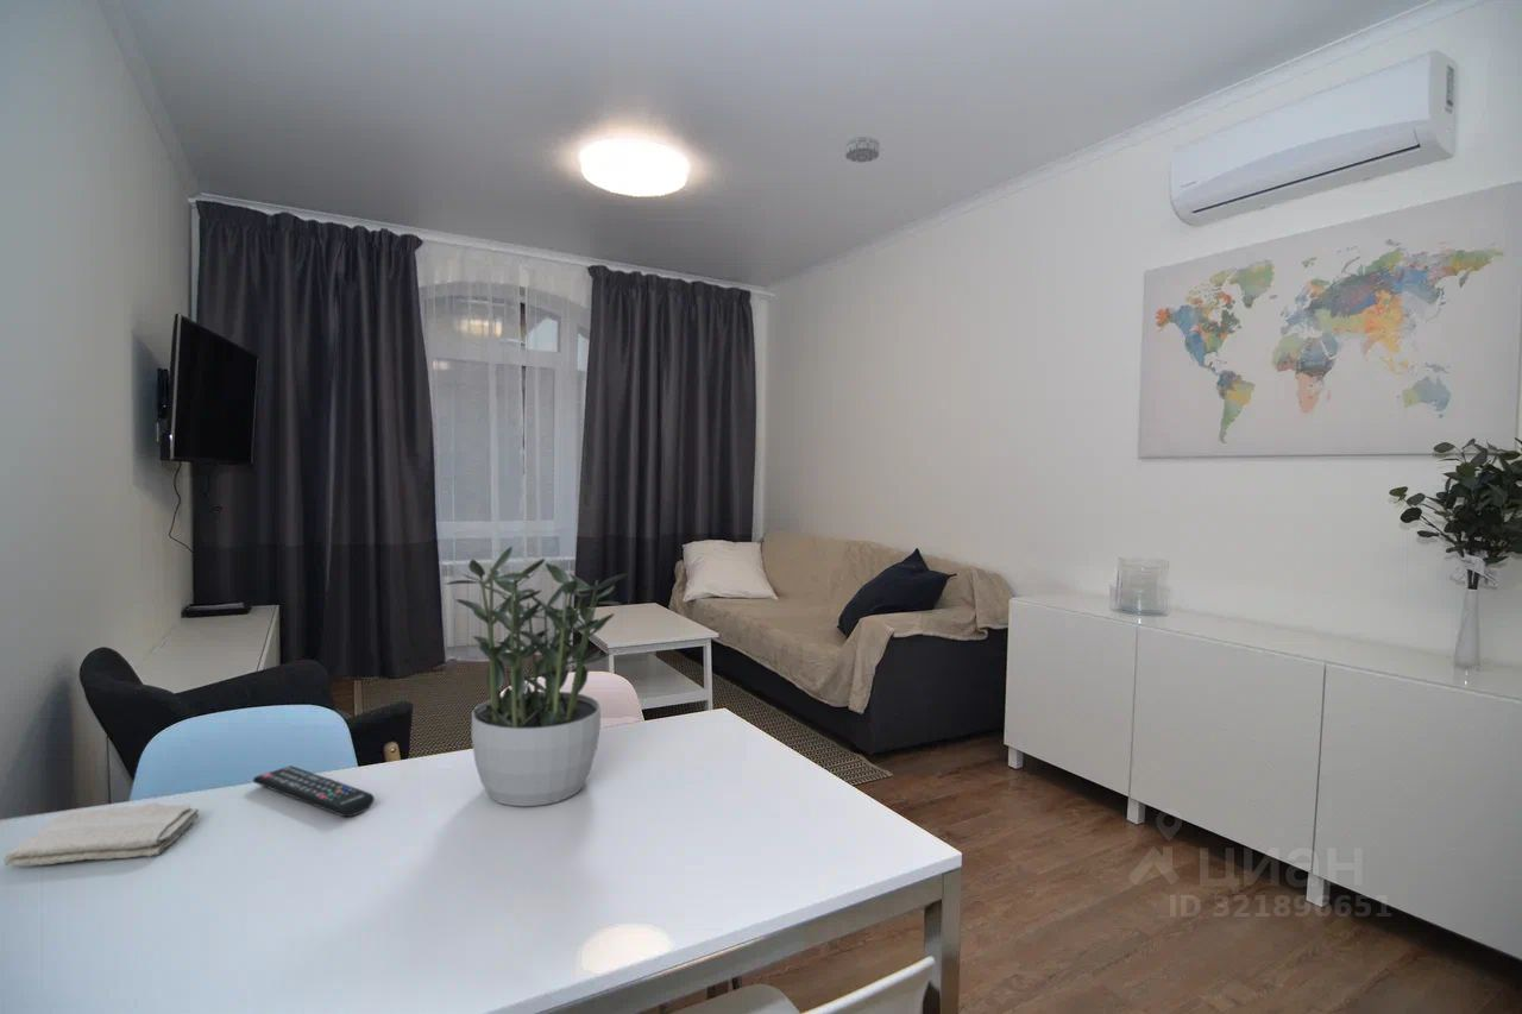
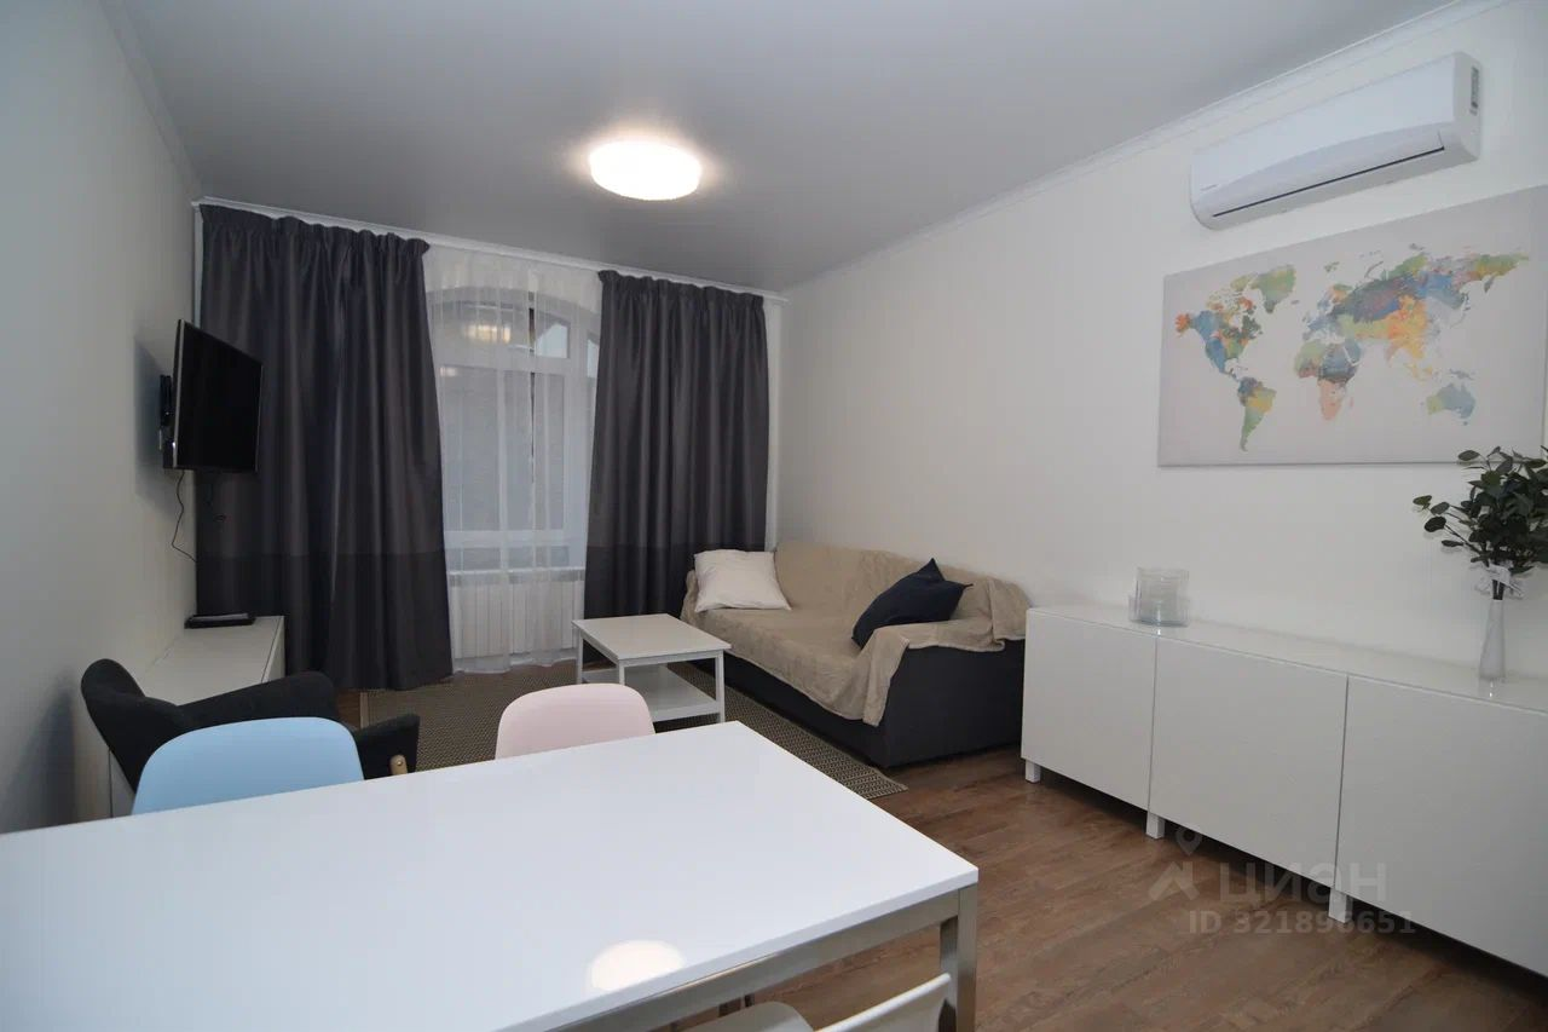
- smoke detector [844,136,881,164]
- remote control [252,764,376,818]
- washcloth [2,801,200,868]
- potted plant [444,546,630,807]
